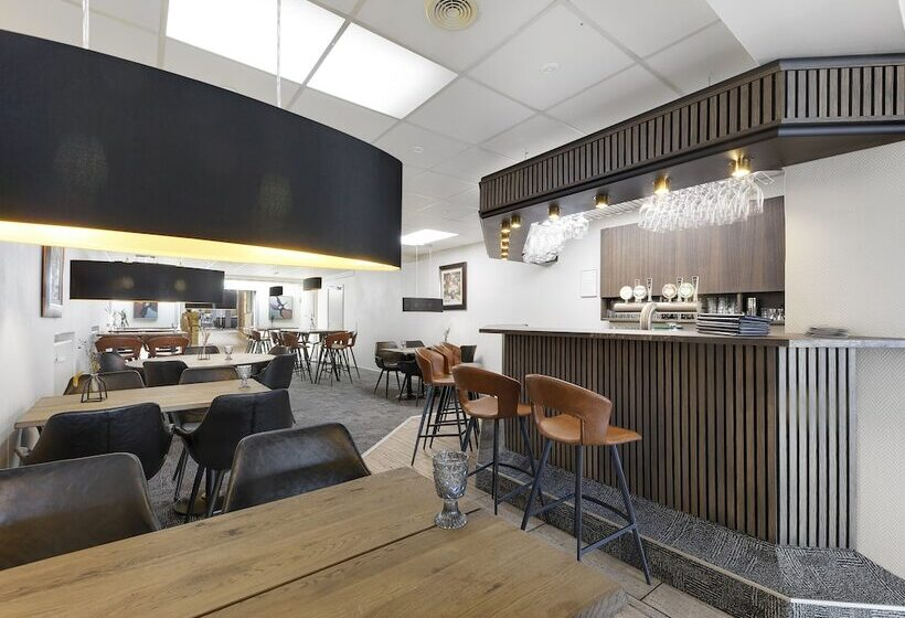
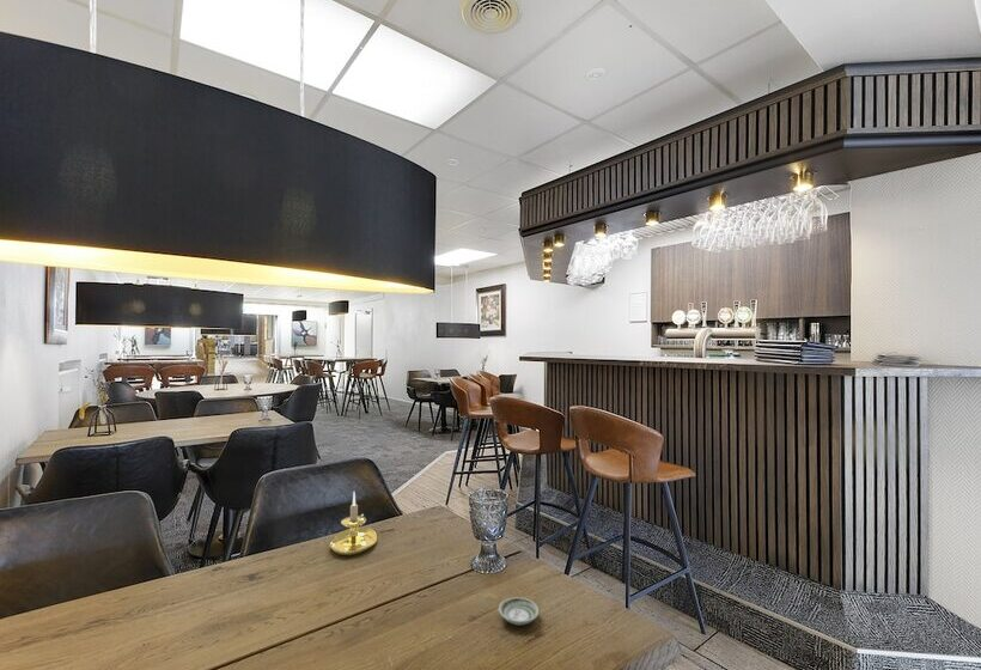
+ saucer [498,596,540,626]
+ candle holder [329,491,378,556]
